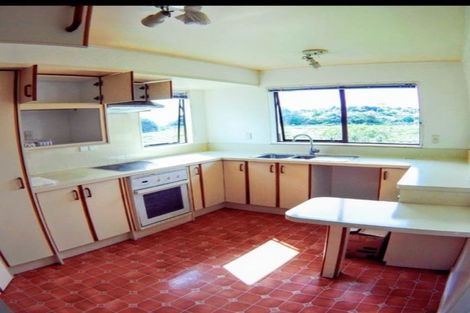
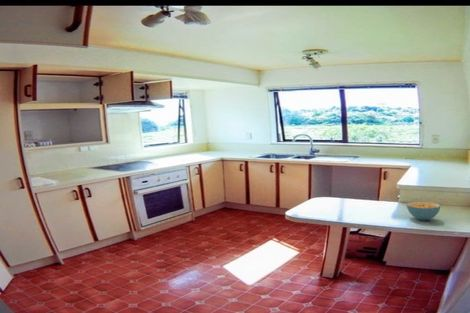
+ cereal bowl [406,201,441,221]
